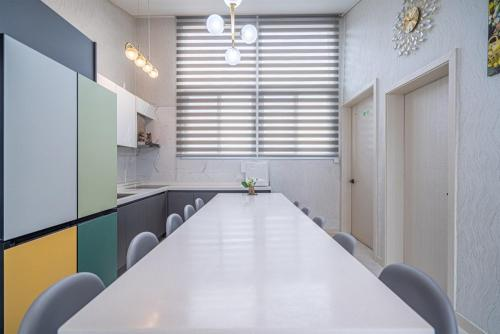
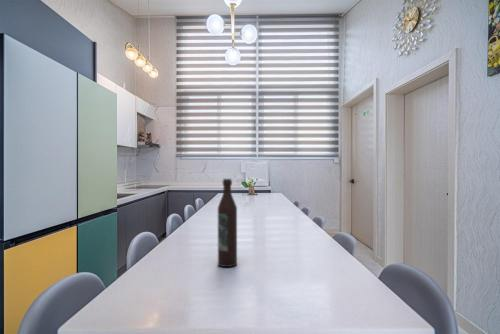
+ wine bottle [217,178,238,268]
